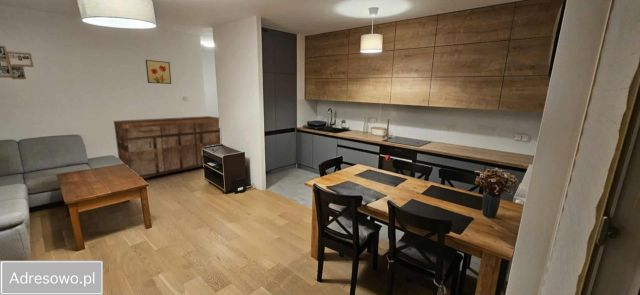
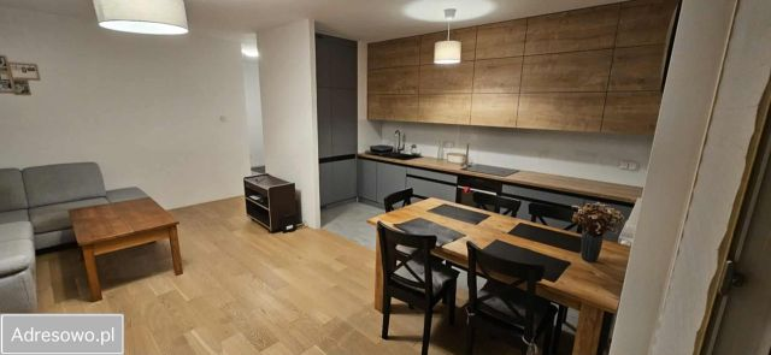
- sideboard [113,115,221,178]
- wall art [145,59,172,85]
